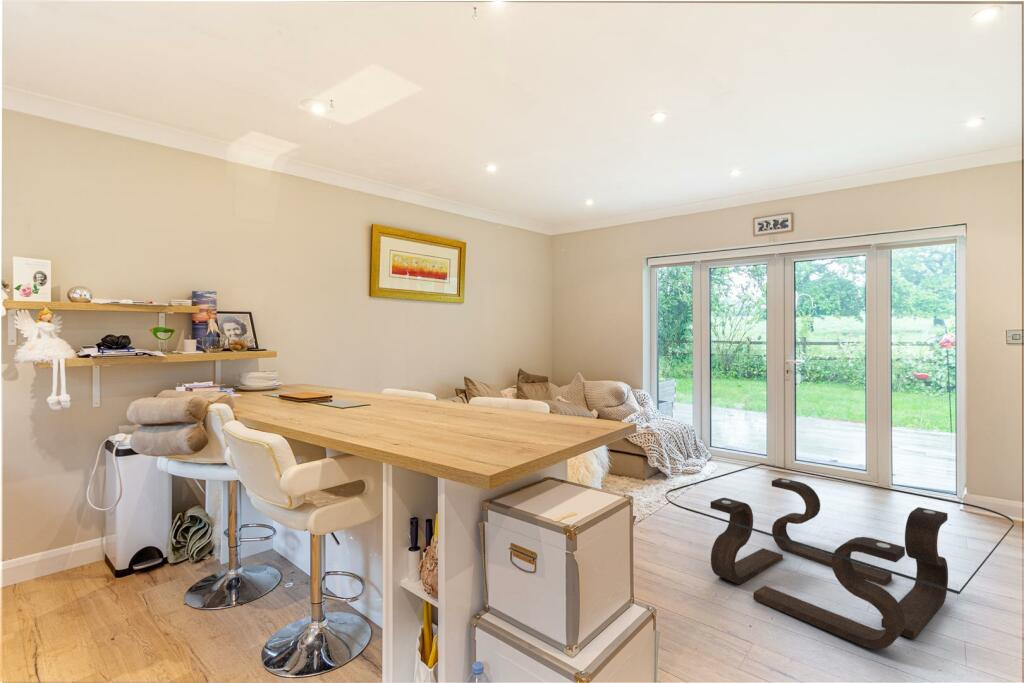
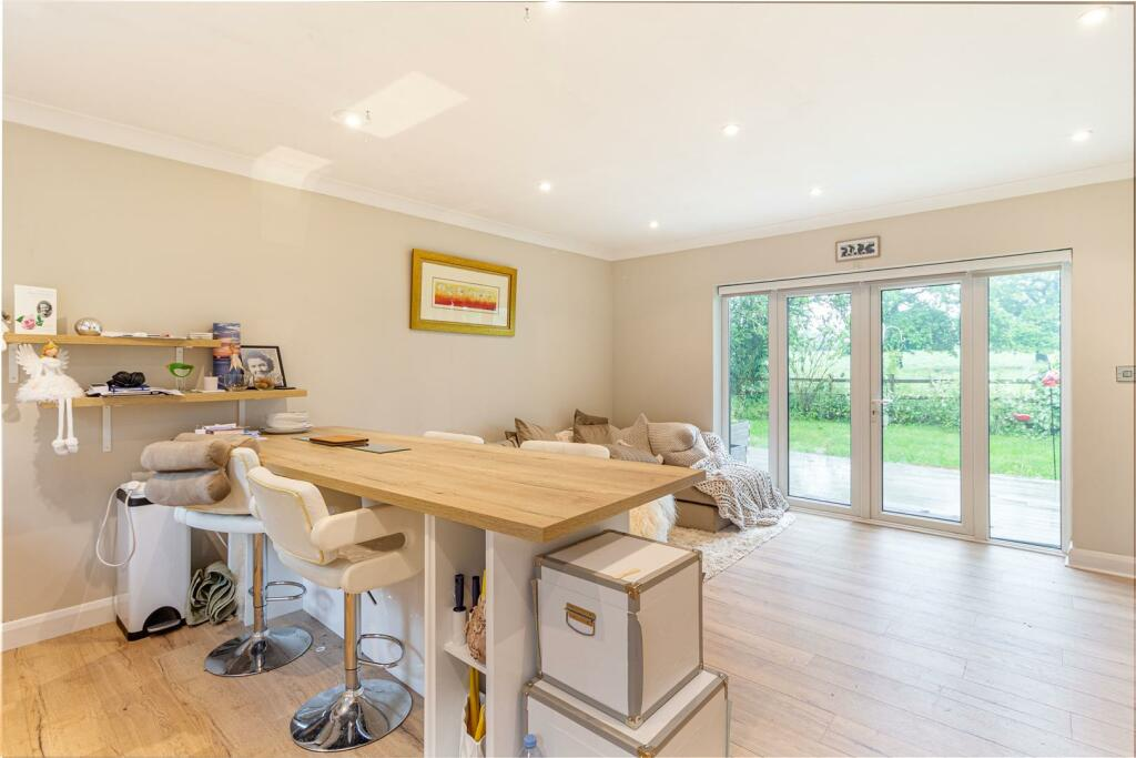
- coffee table [665,462,1015,650]
